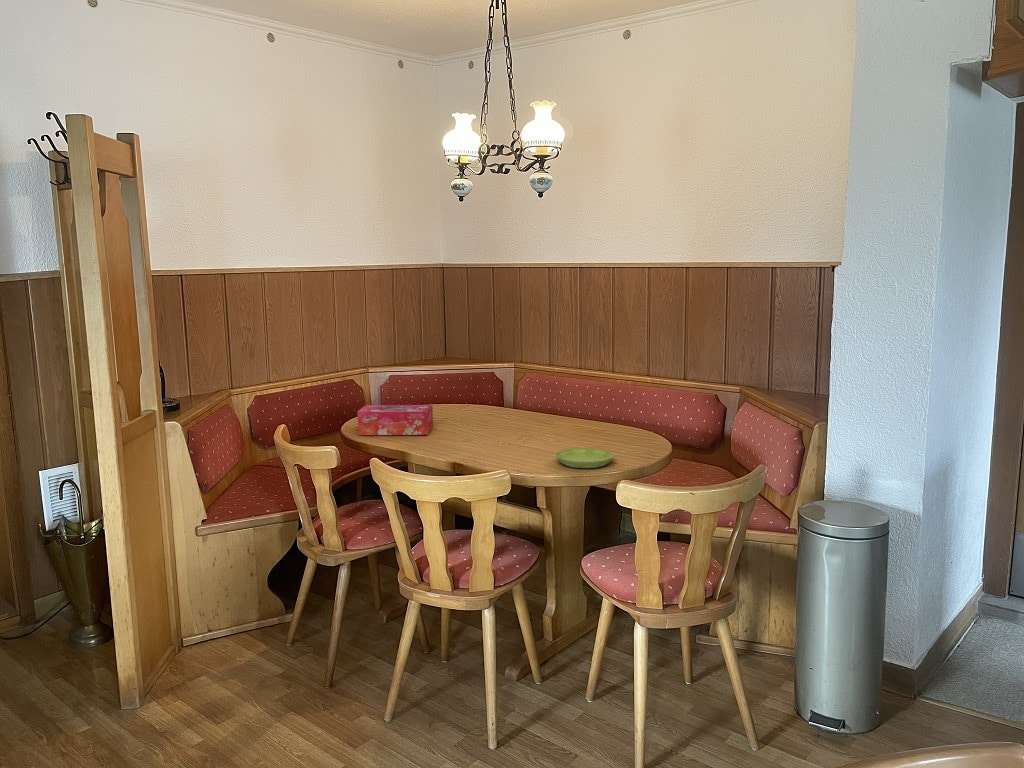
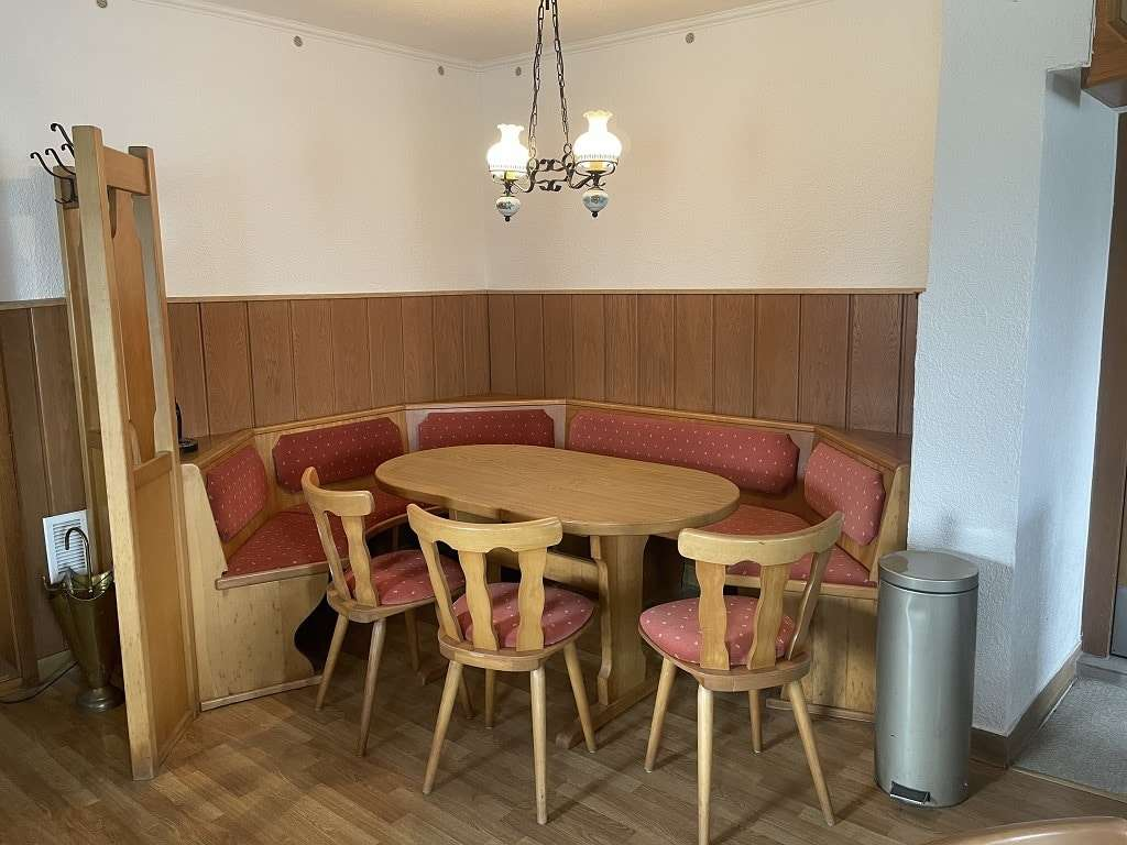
- tissue box [356,404,434,436]
- saucer [554,447,615,469]
